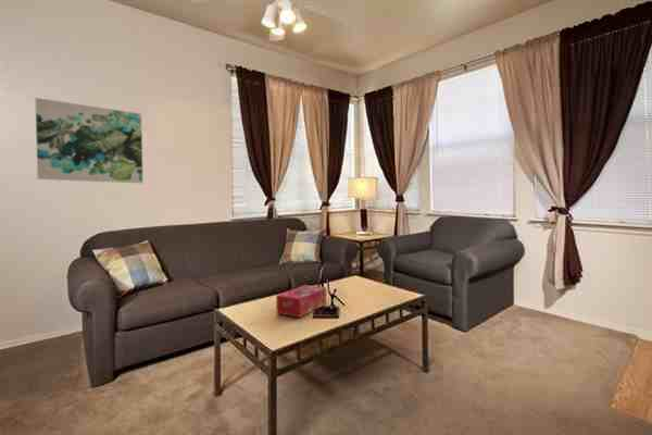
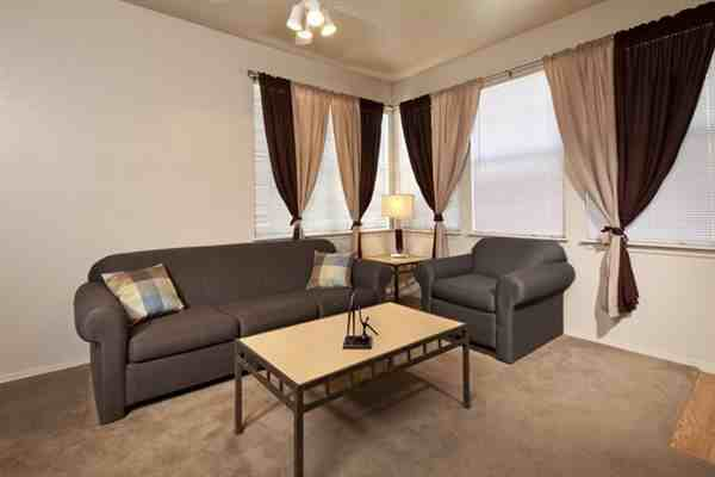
- tissue box [275,284,327,319]
- wall art [35,97,143,184]
